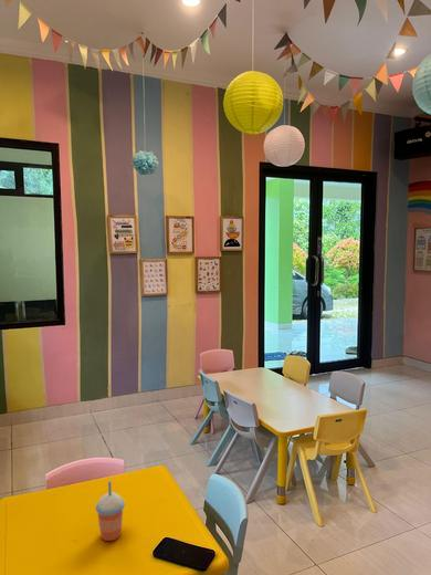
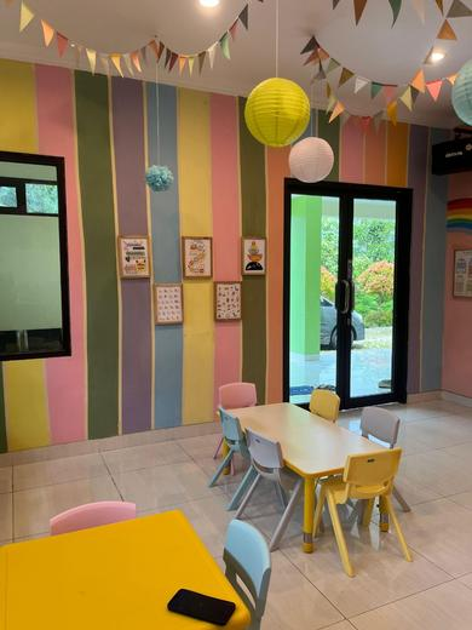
- cup with straw [95,480,126,542]
